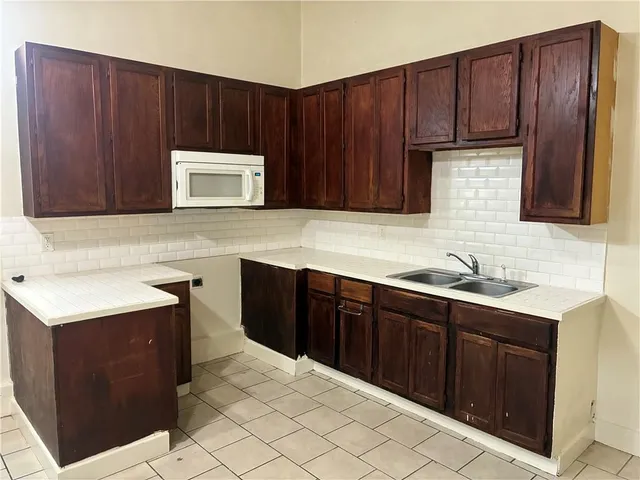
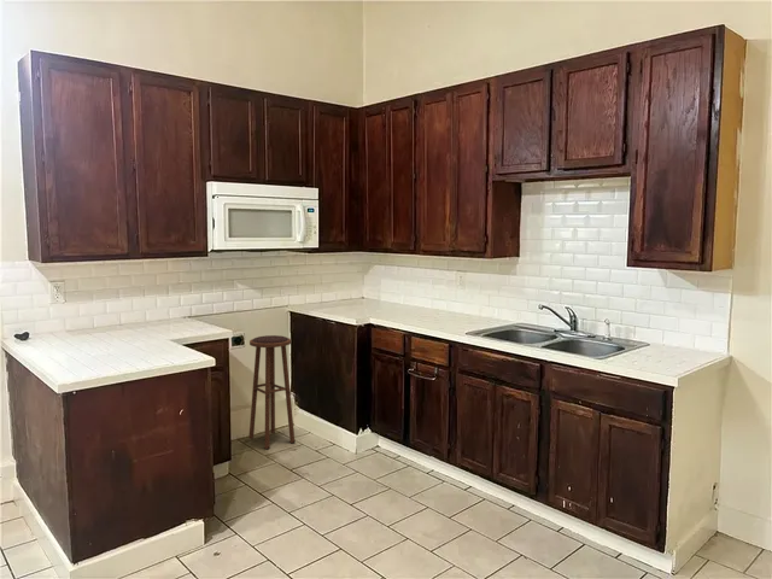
+ stool [247,334,296,450]
